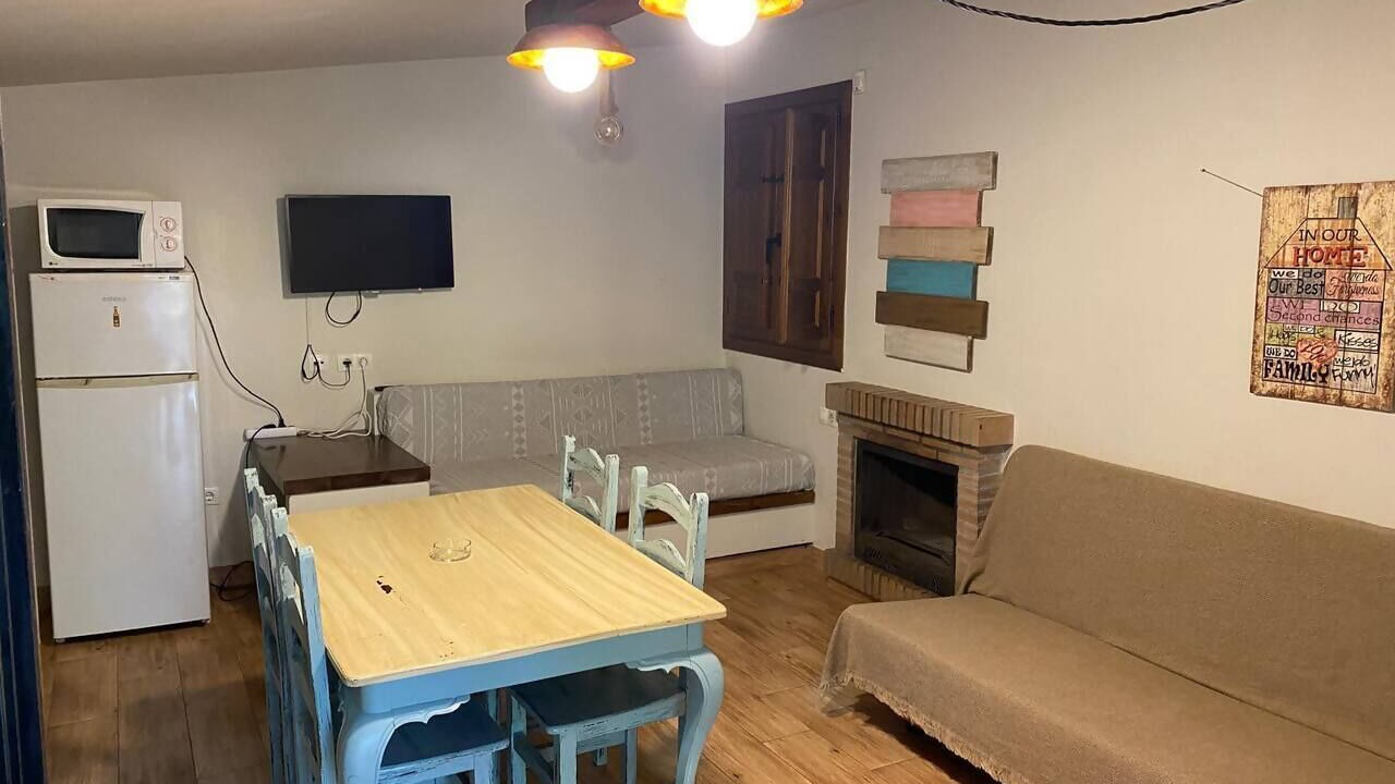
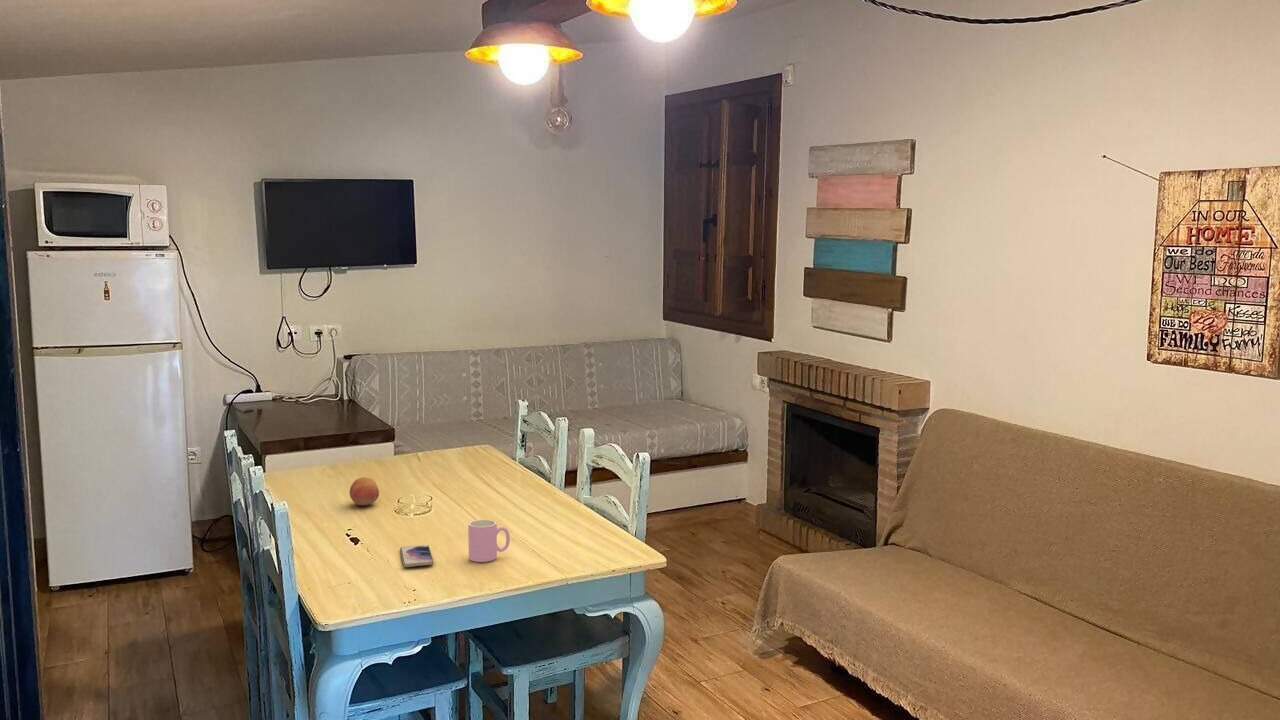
+ fruit [349,476,380,507]
+ smartphone [399,544,435,568]
+ cup [467,519,511,563]
